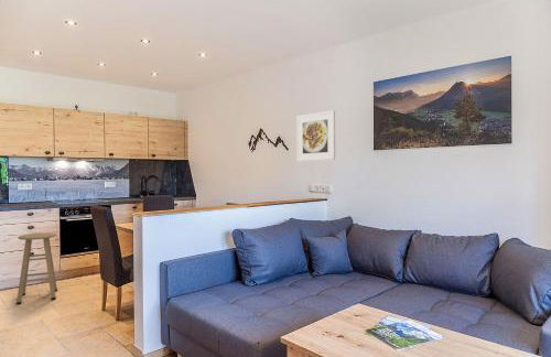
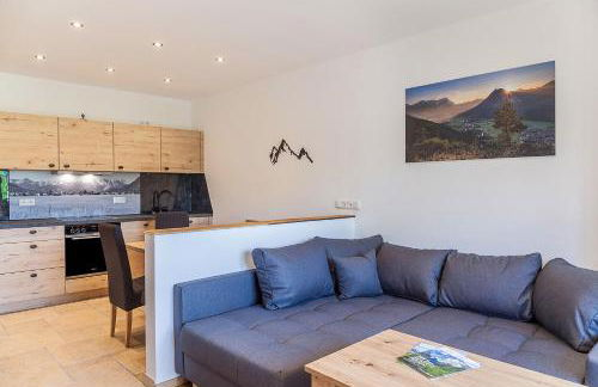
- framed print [295,109,336,162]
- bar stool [15,231,58,305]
